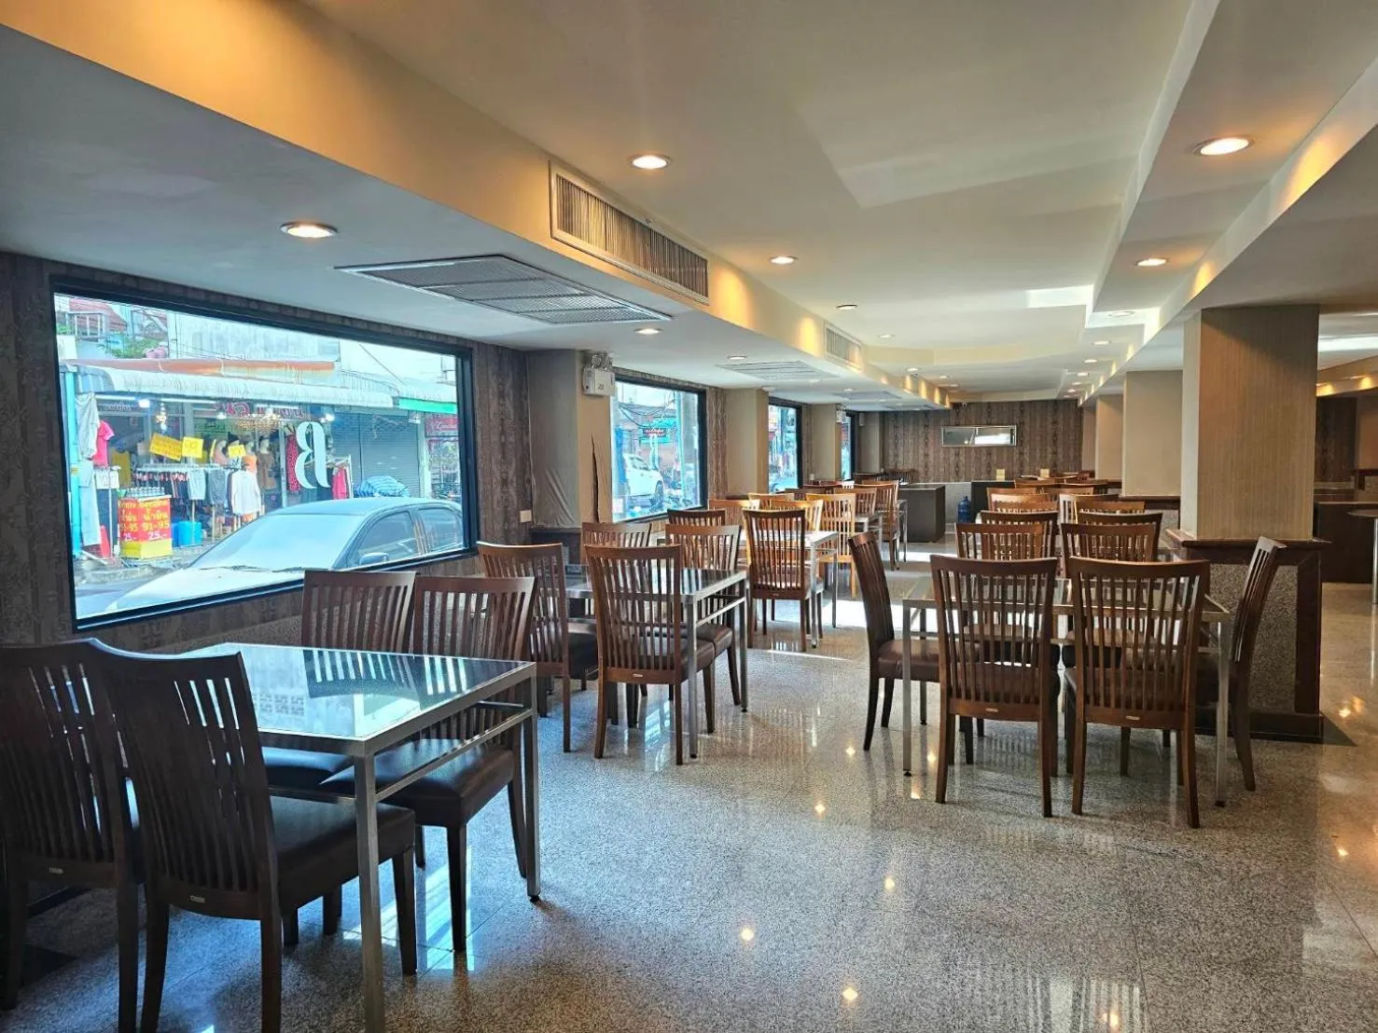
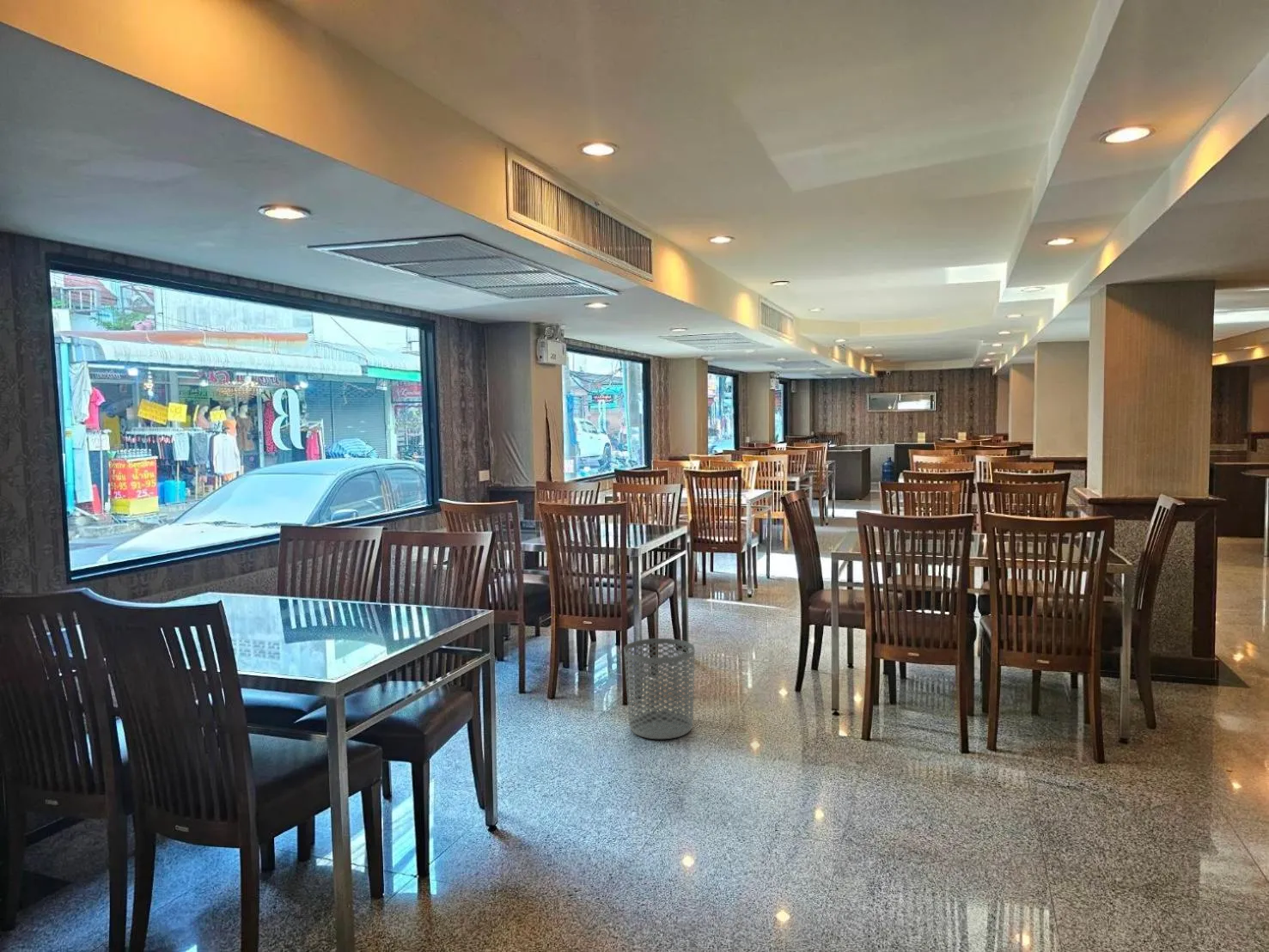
+ waste bin [623,638,696,740]
